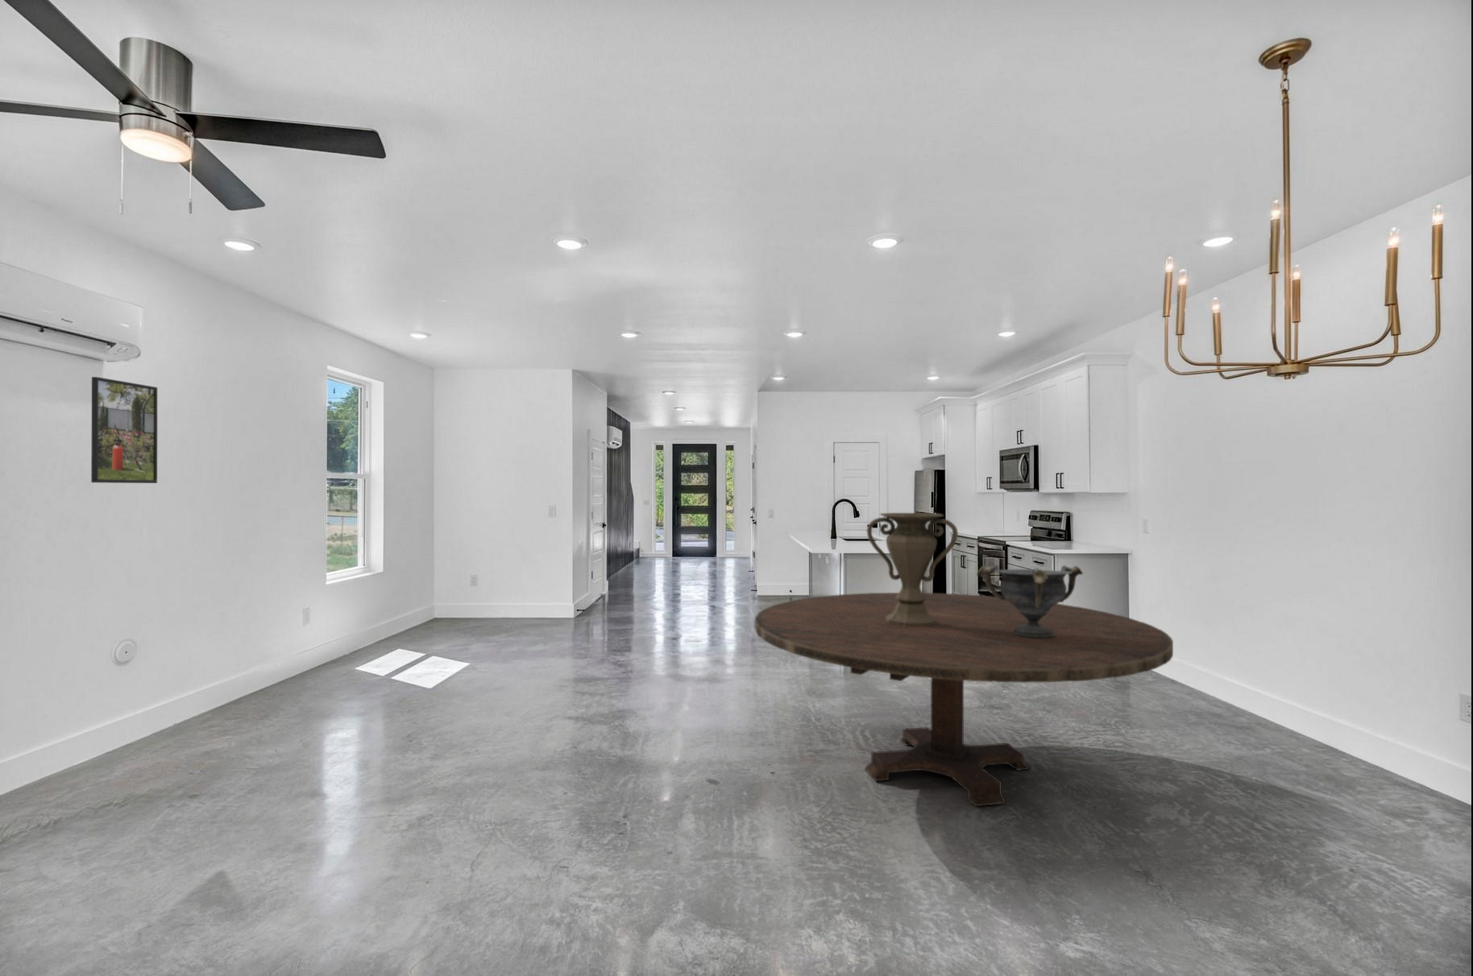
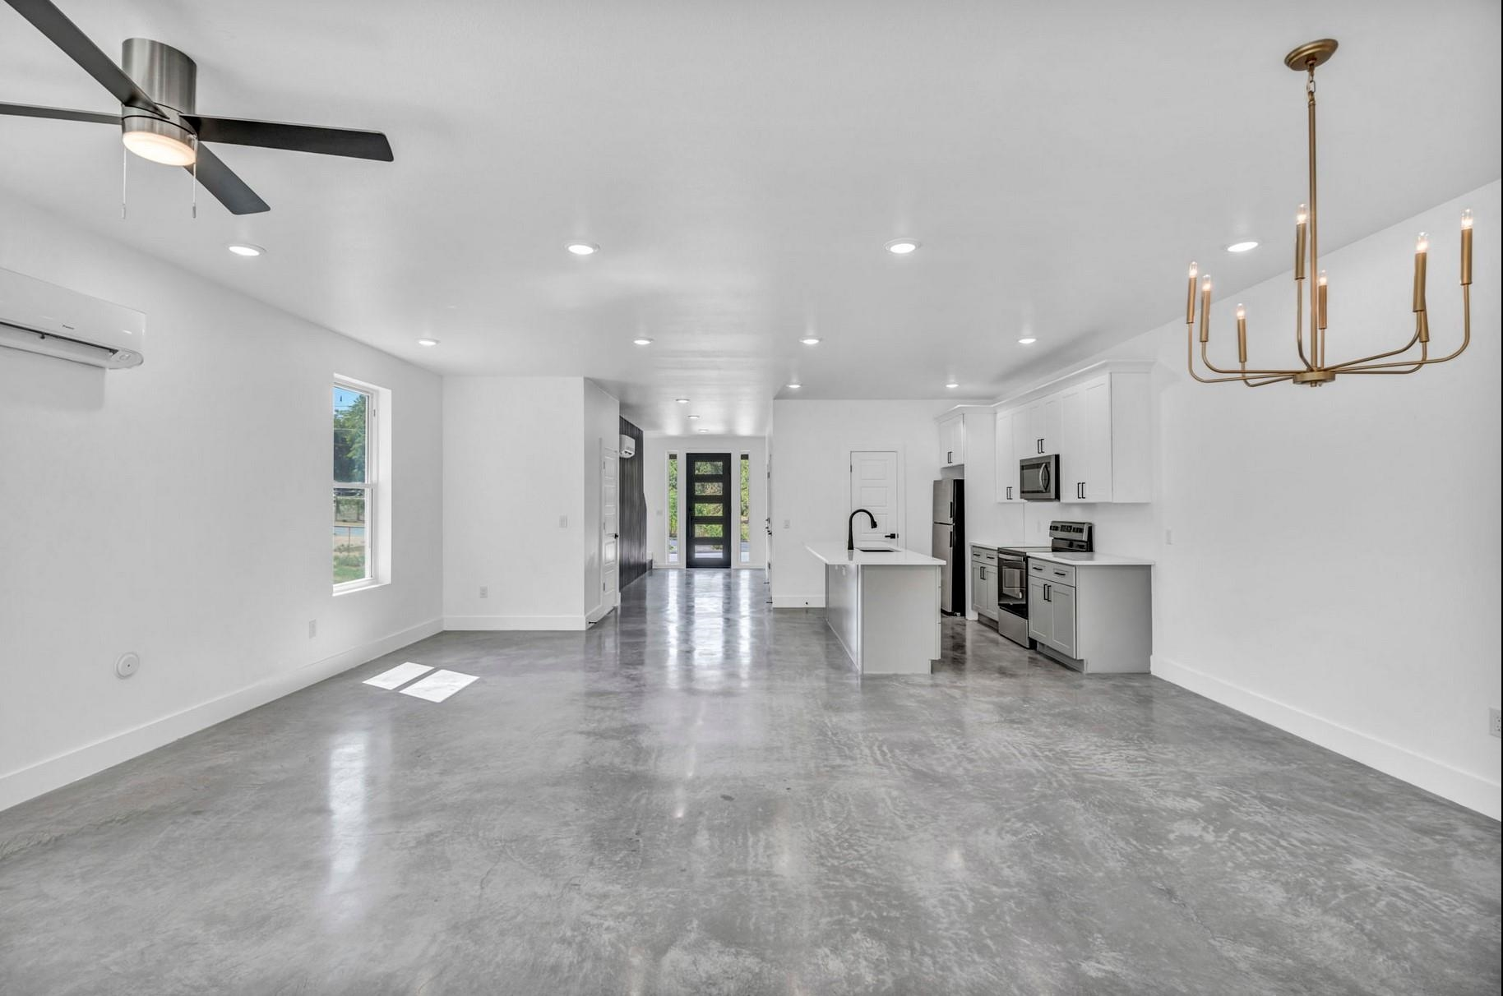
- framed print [90,376,159,484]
- dining table [754,591,1174,807]
- vase [866,512,959,626]
- decorative bowl [976,563,1084,637]
